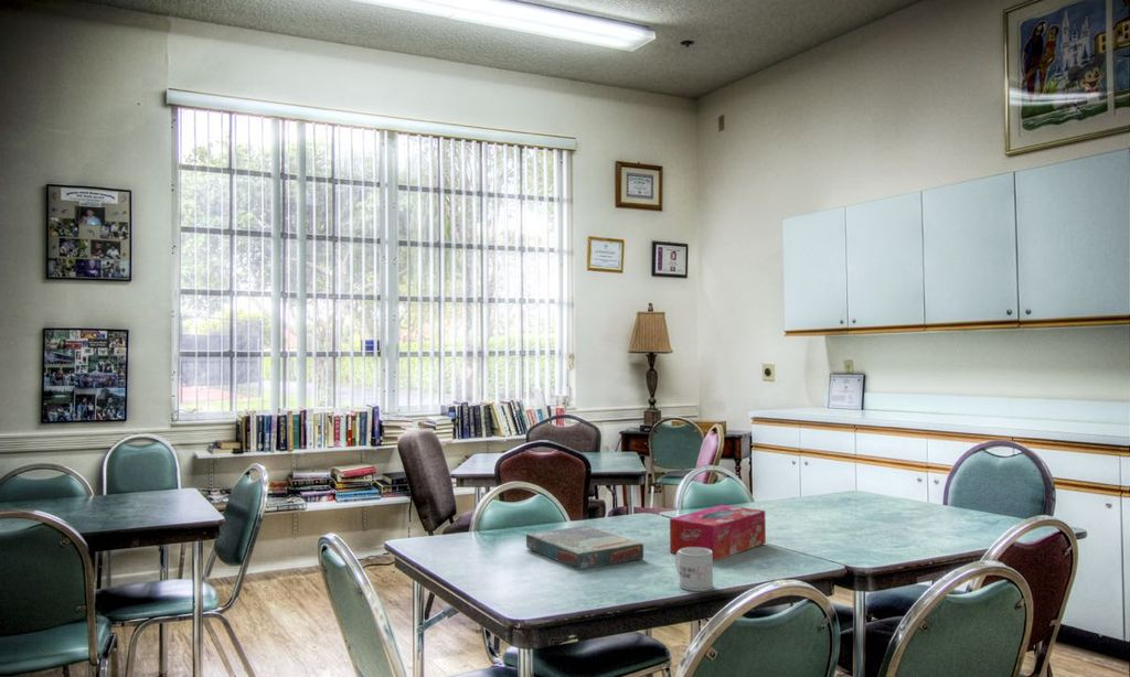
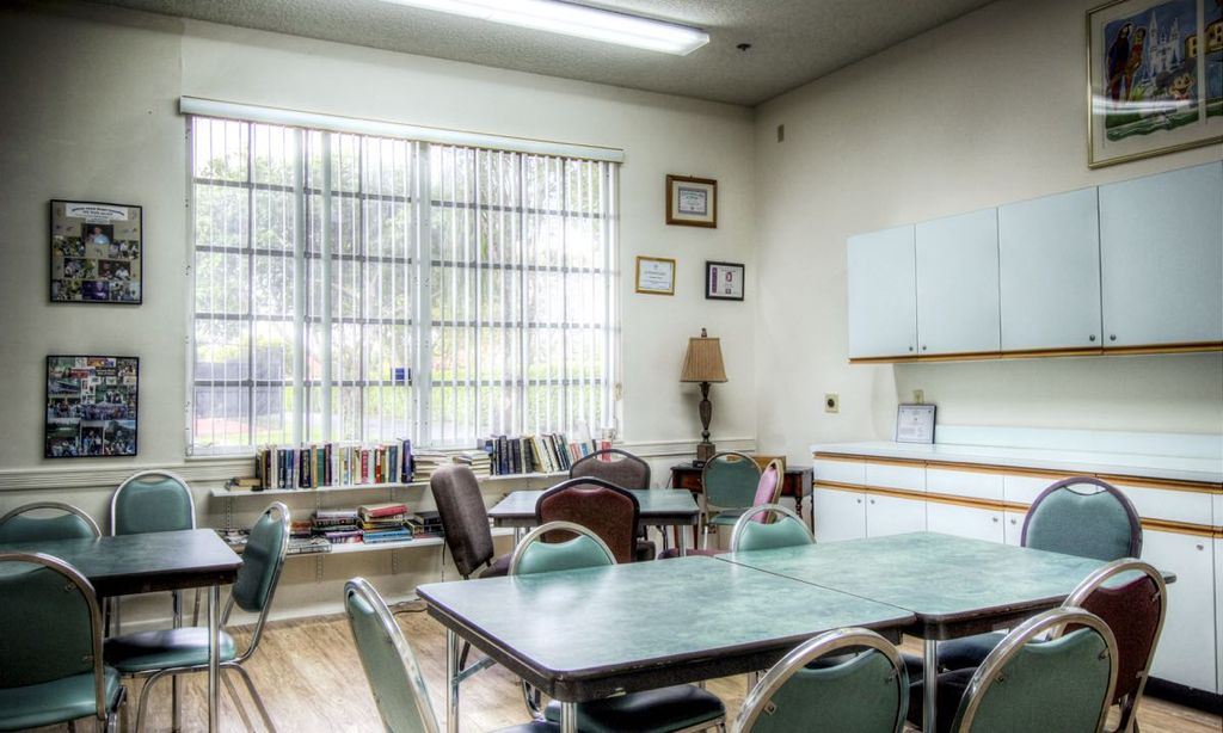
- board game [525,525,644,571]
- mug [674,547,714,592]
- tissue box [669,504,767,562]
